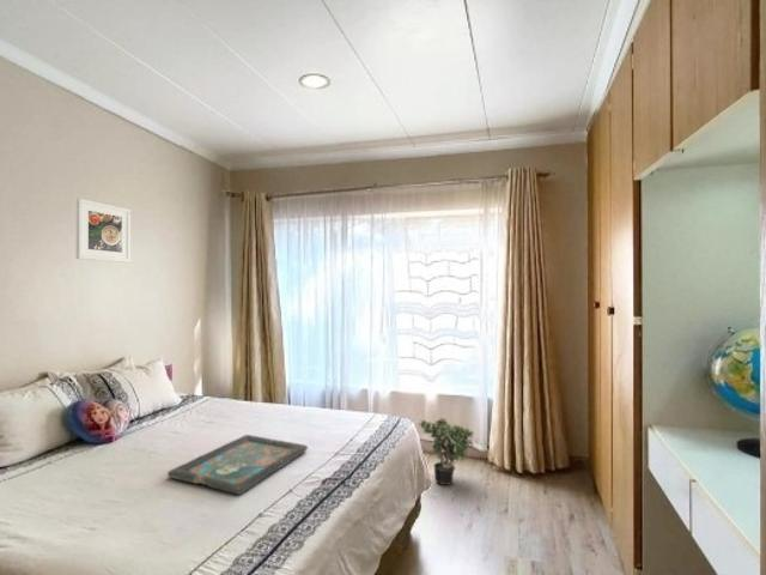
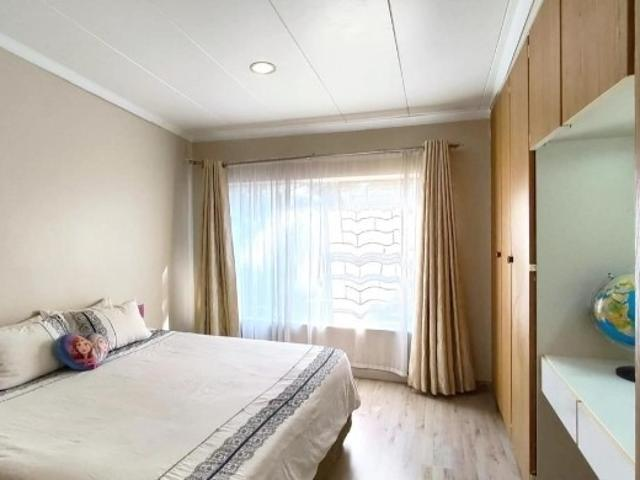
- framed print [75,198,132,264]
- decorative tray [166,434,309,496]
- potted plant [417,417,475,486]
